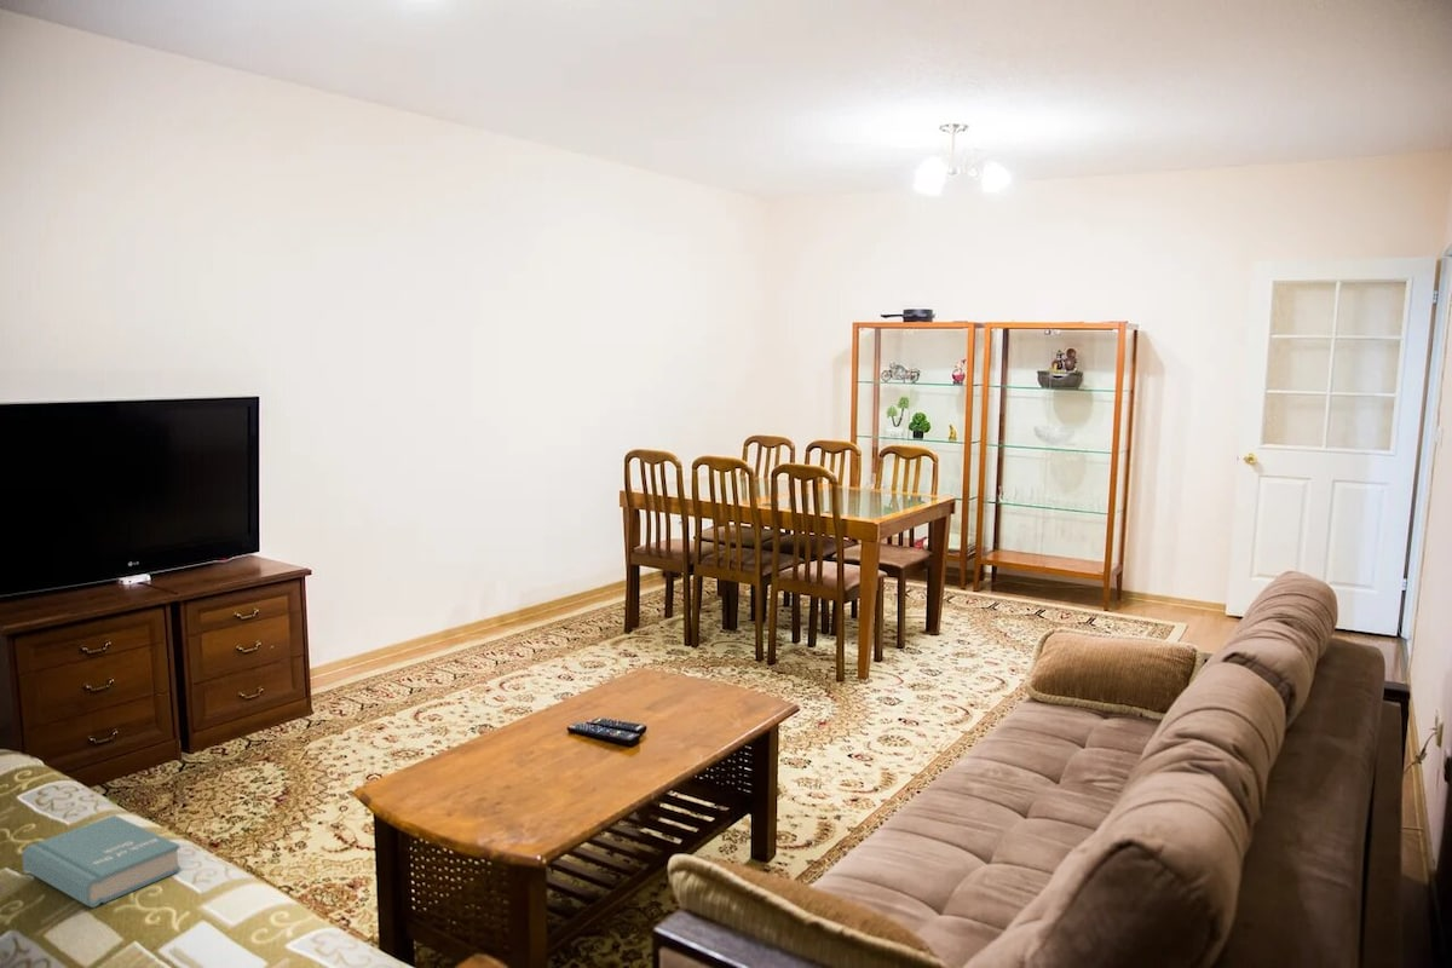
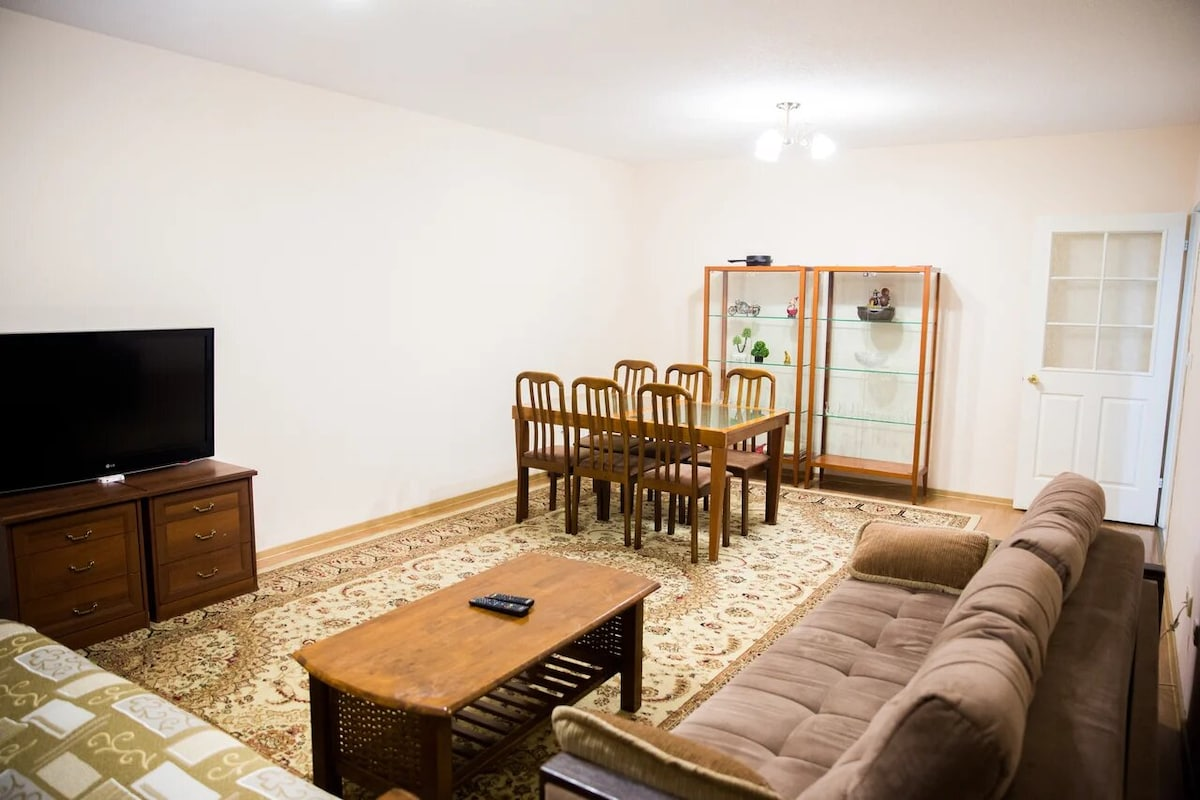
- book [21,814,182,909]
